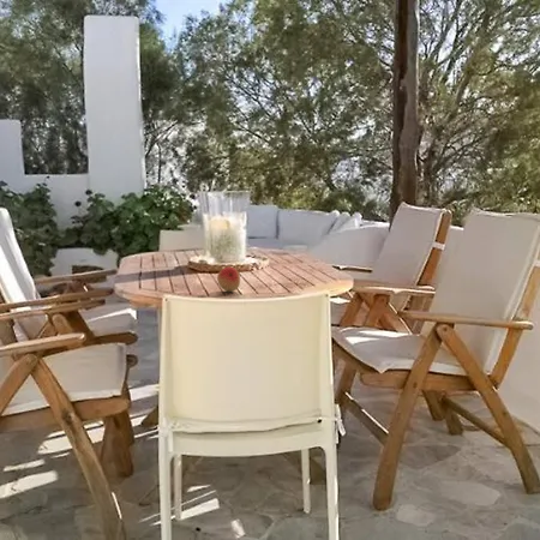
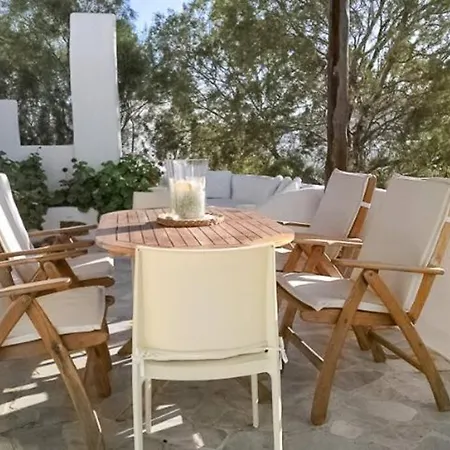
- fruit [216,266,241,293]
